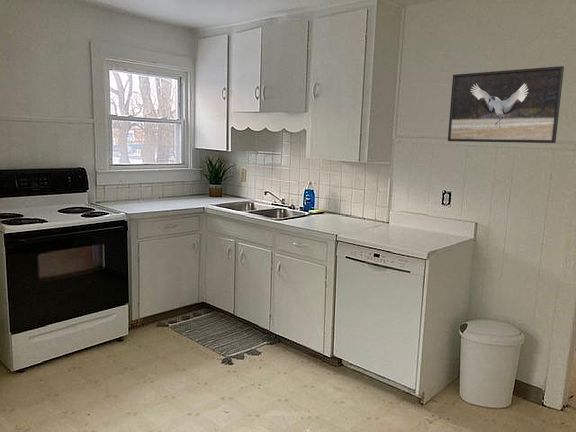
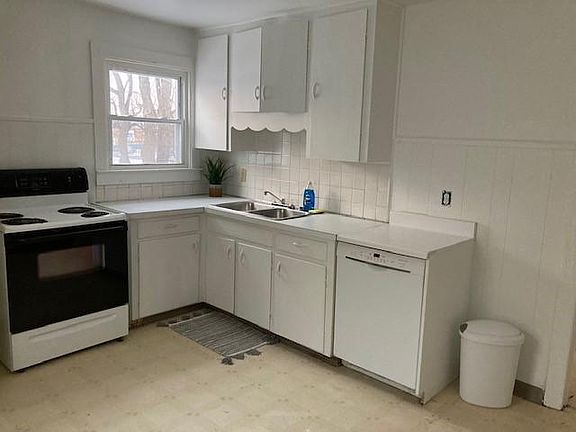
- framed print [447,65,565,144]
